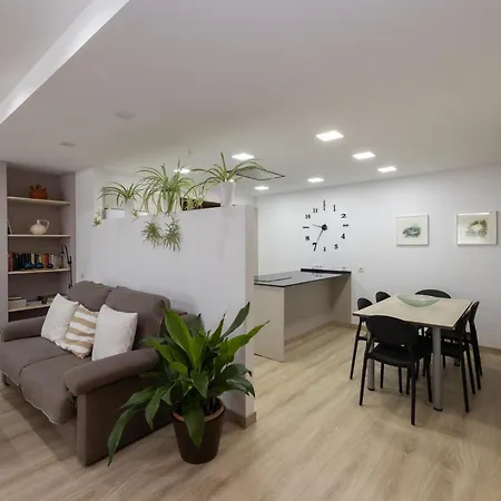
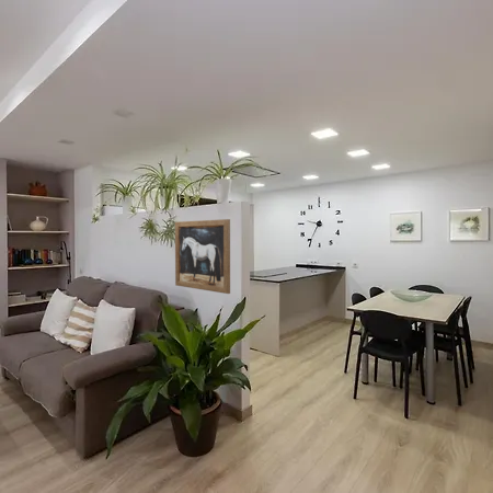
+ wall art [174,218,231,295]
